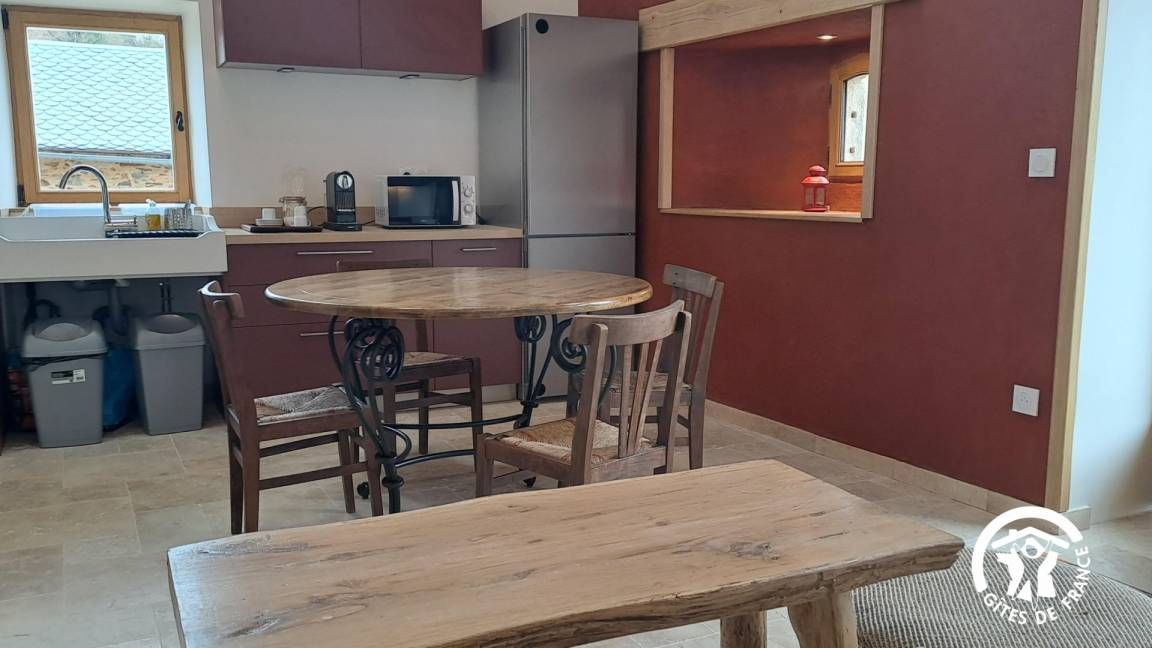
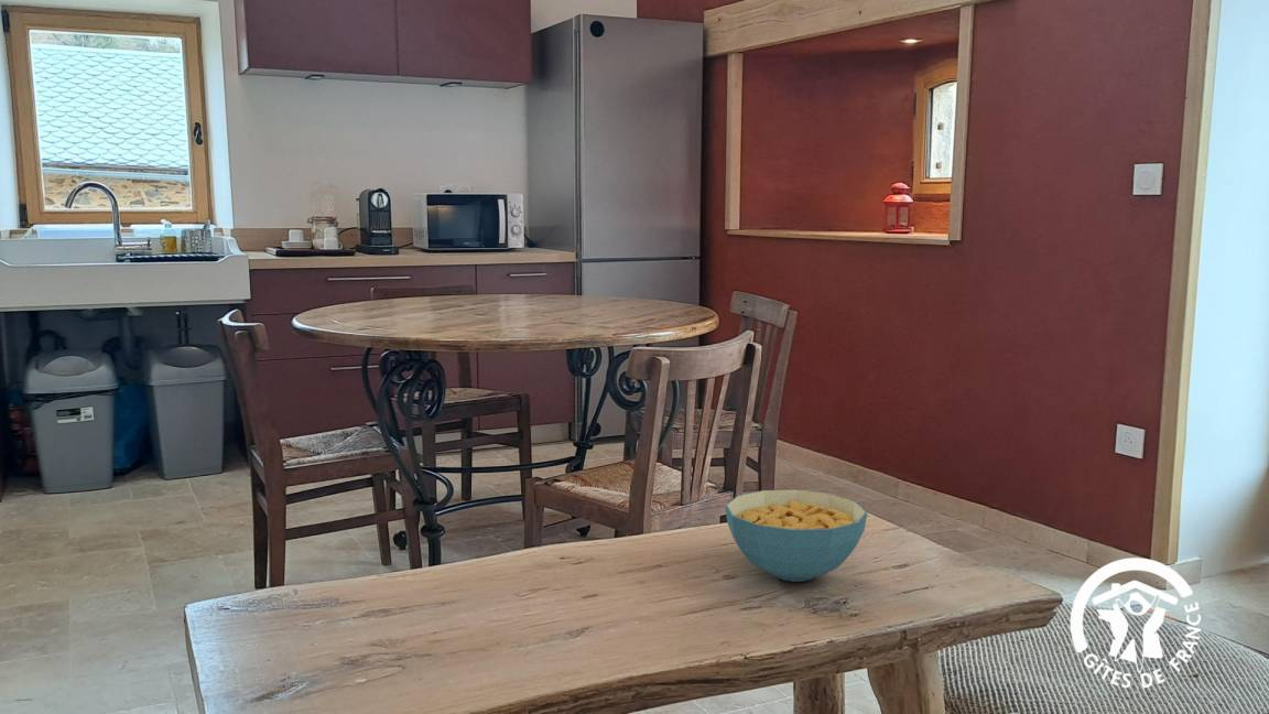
+ cereal bowl [724,488,868,583]
